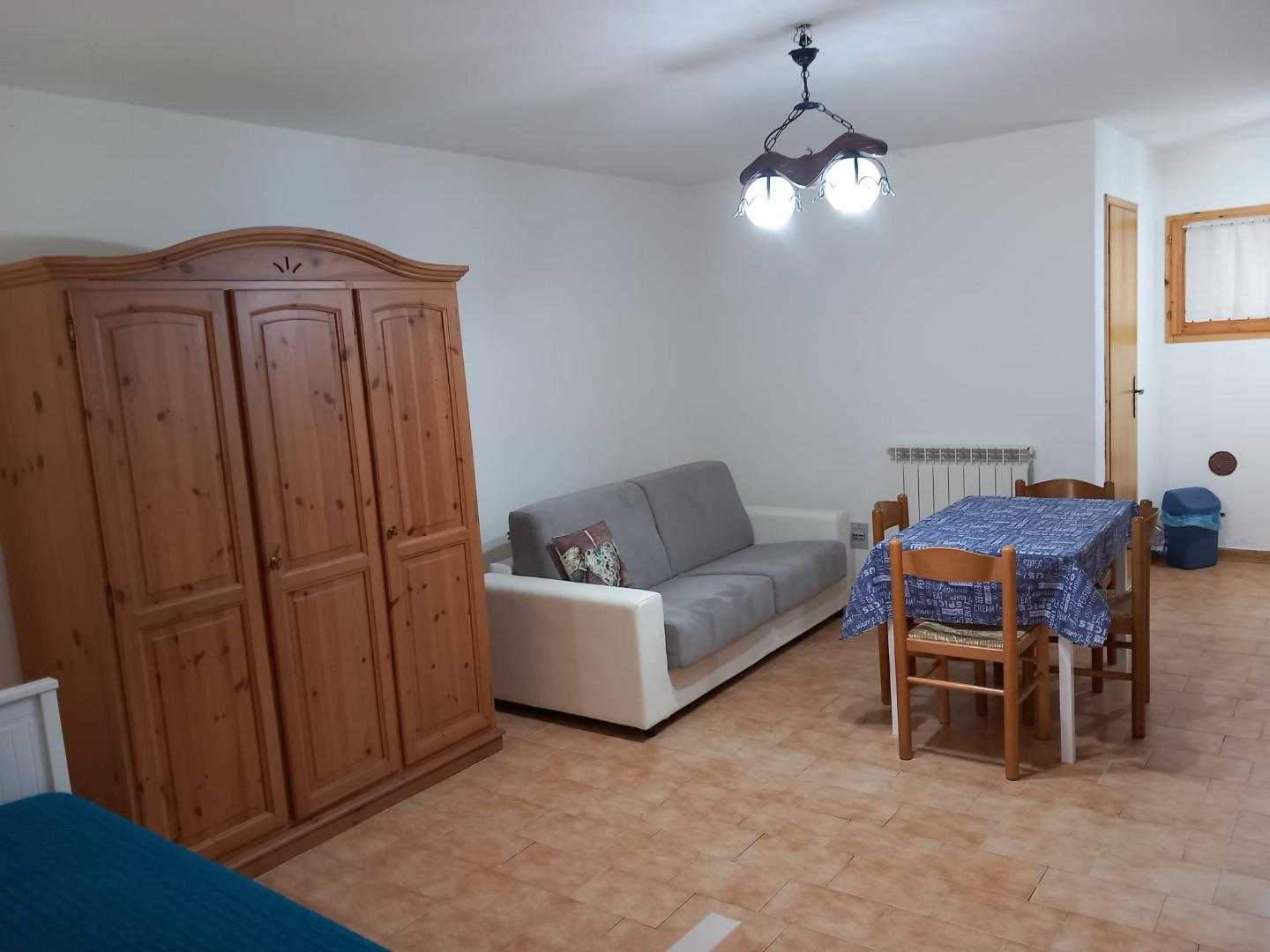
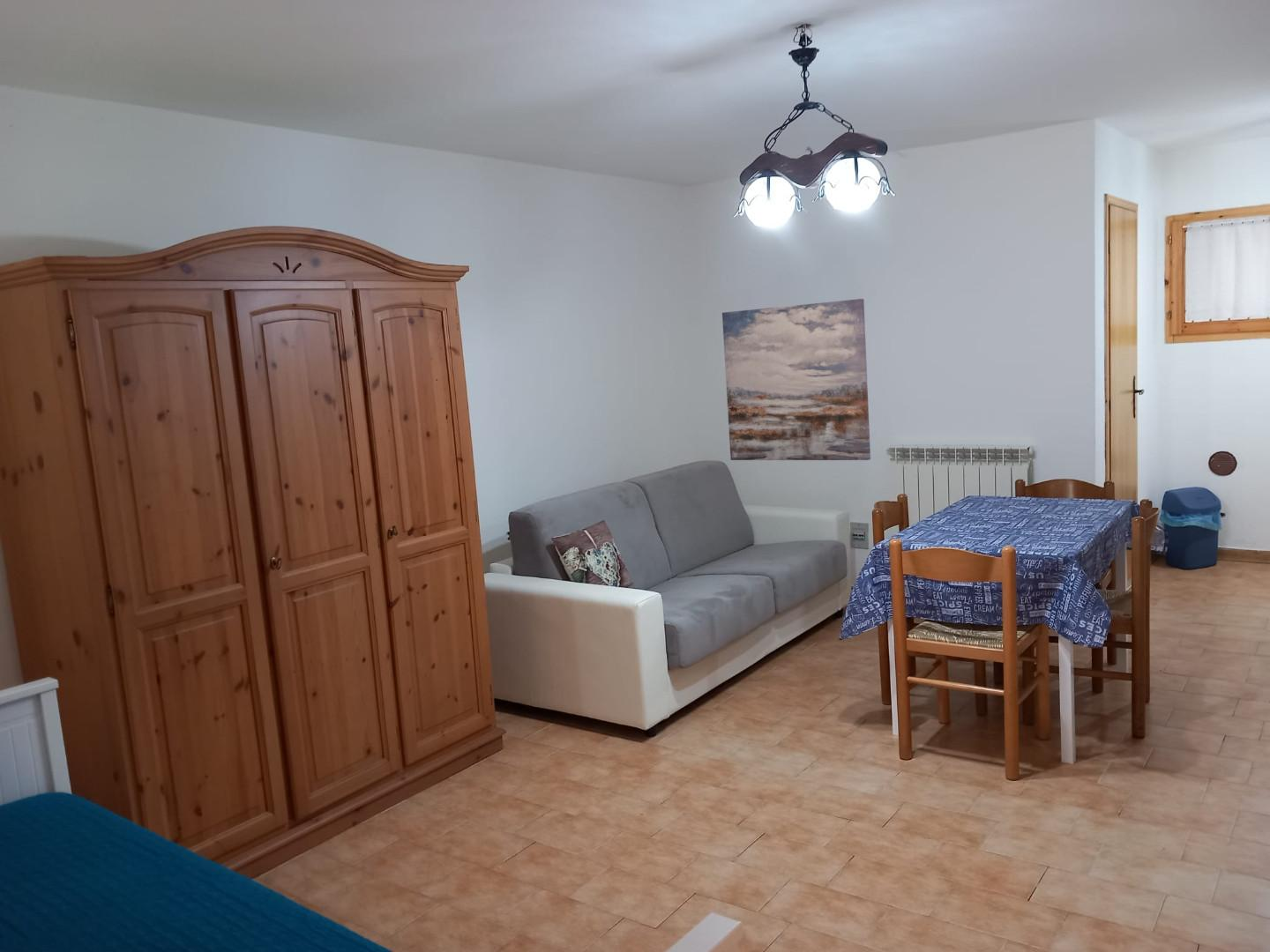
+ wall art [721,298,871,461]
